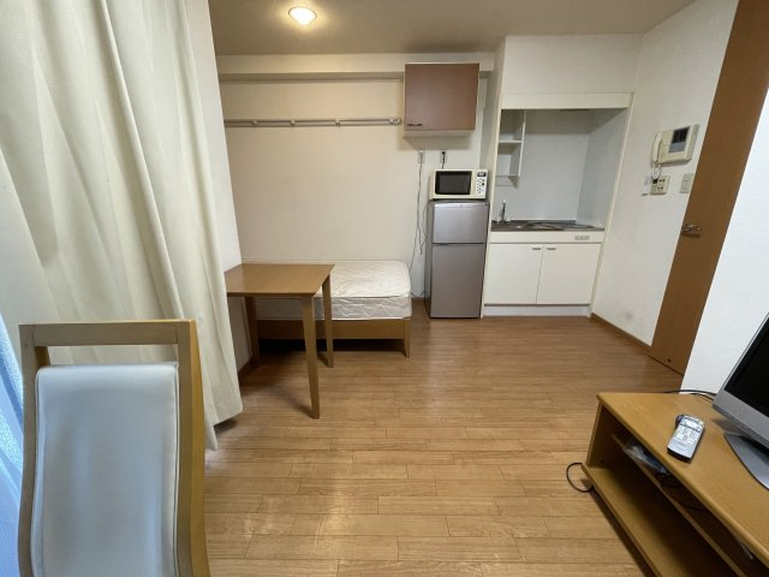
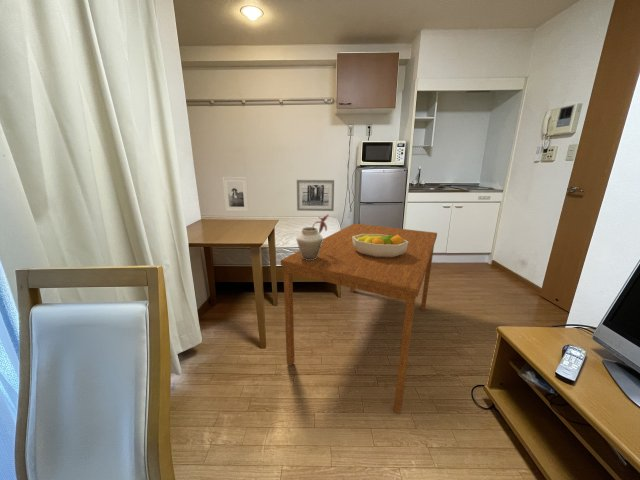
+ vase [295,213,330,260]
+ wall art [296,179,335,212]
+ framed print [221,176,250,212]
+ fruit bowl [352,234,408,258]
+ dining table [280,223,438,415]
